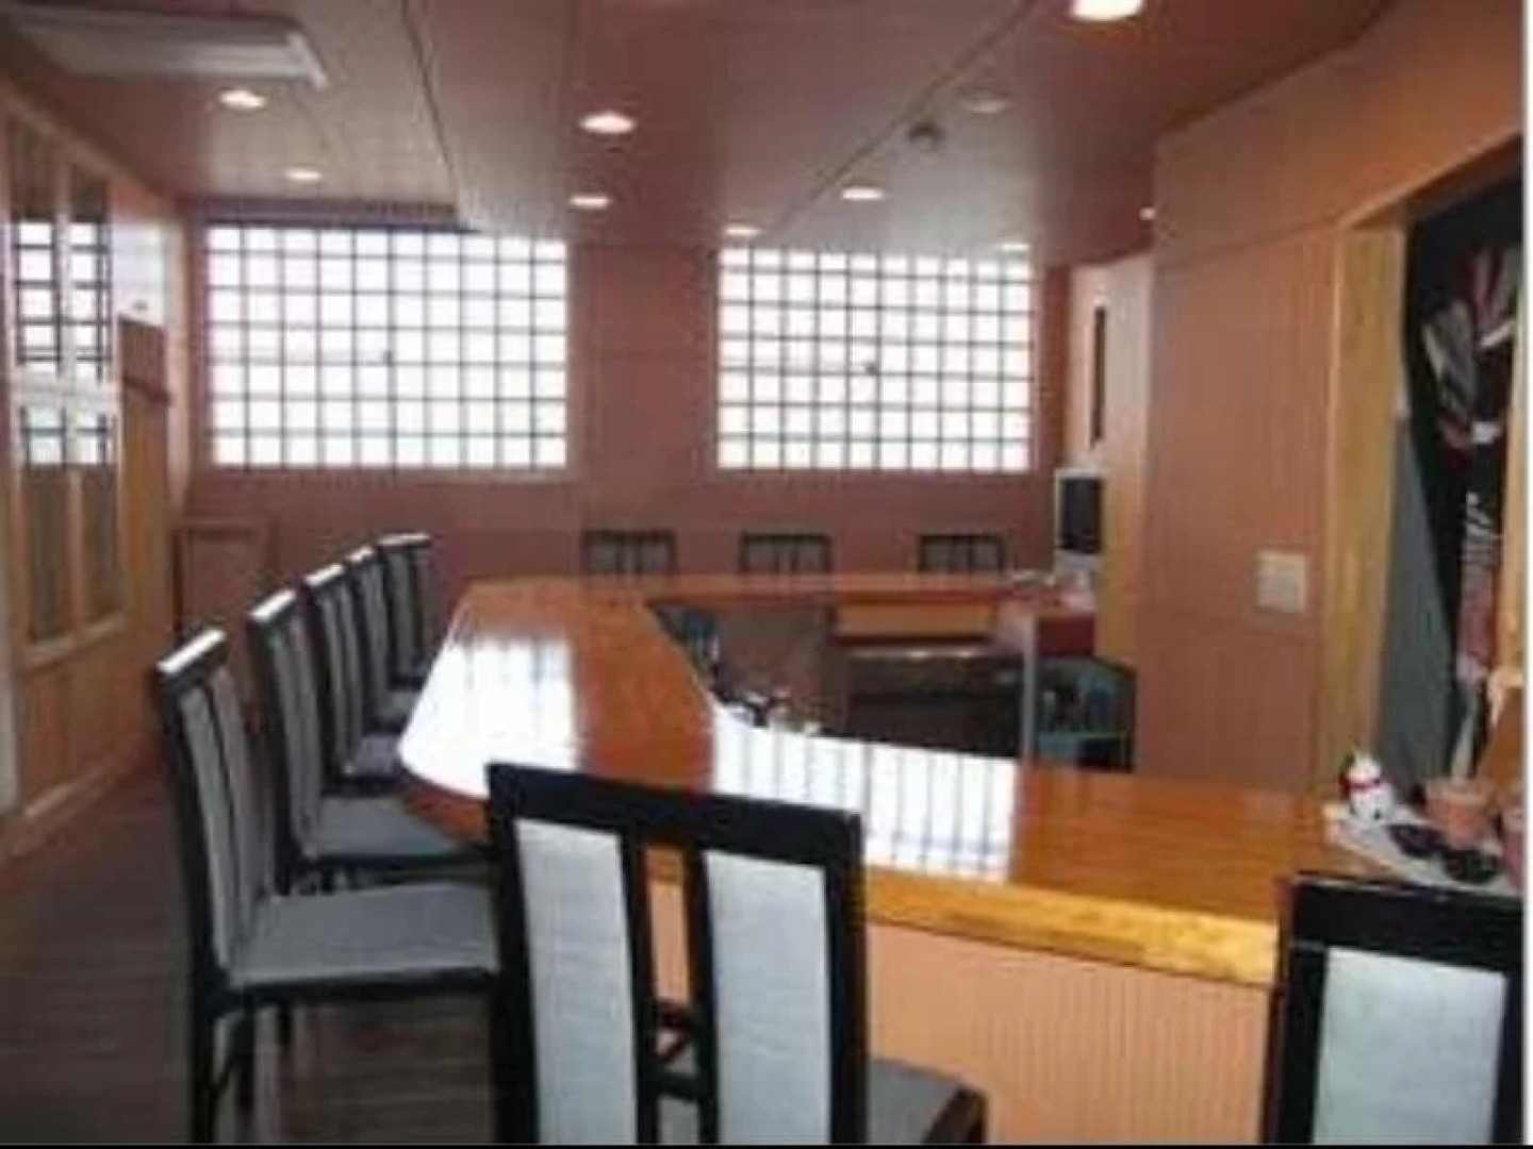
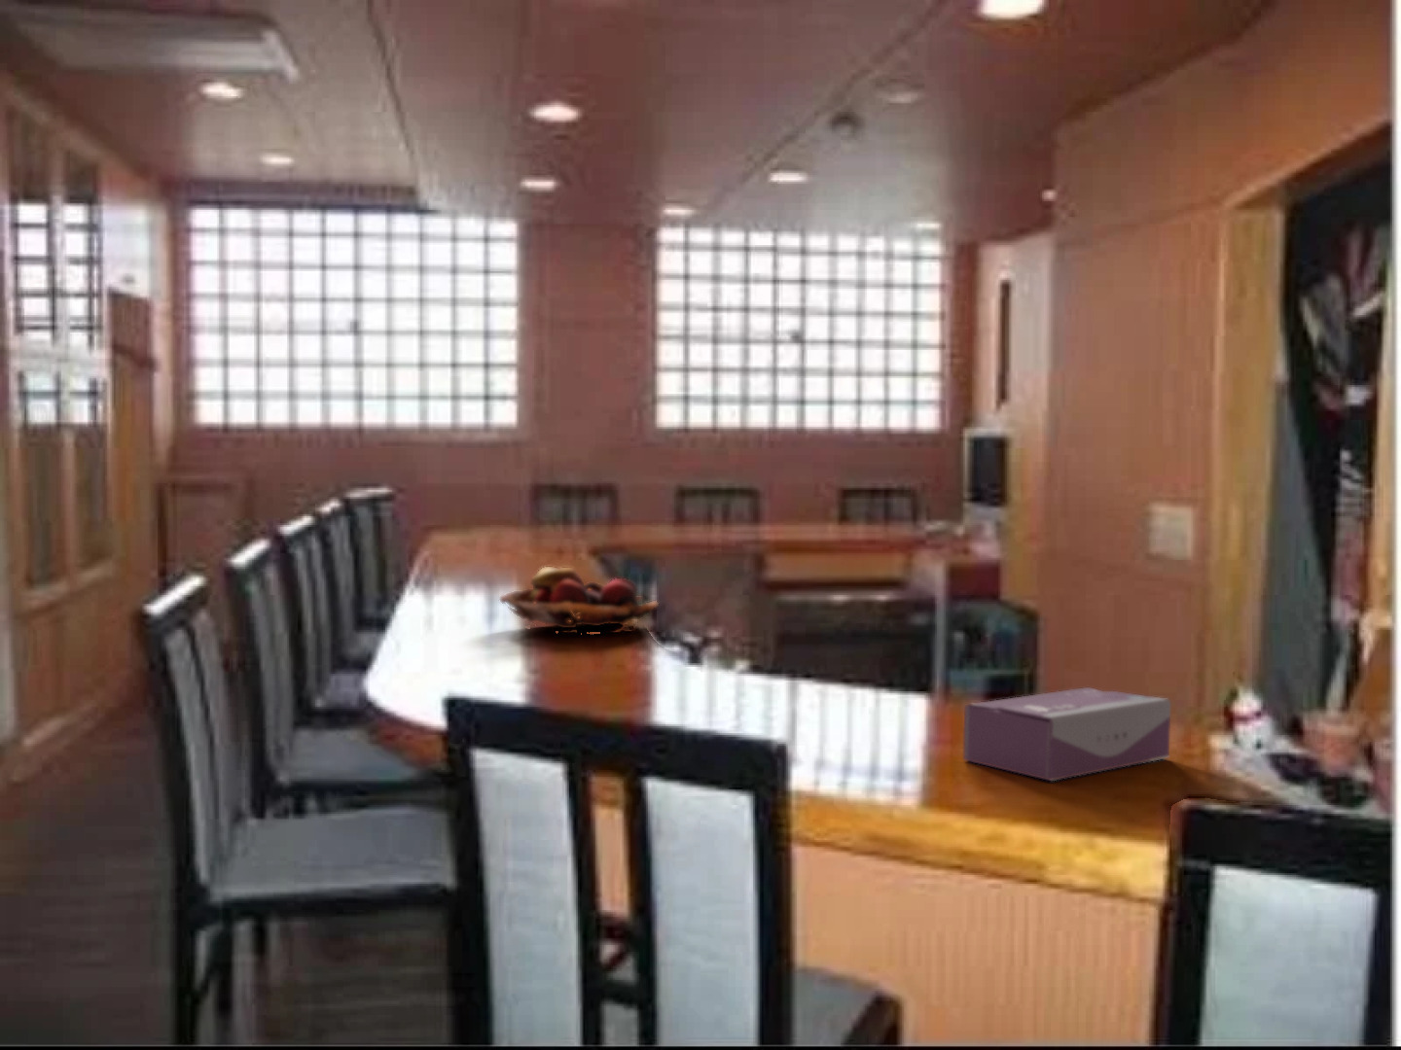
+ tissue box [963,686,1172,782]
+ fruit basket [499,566,660,635]
